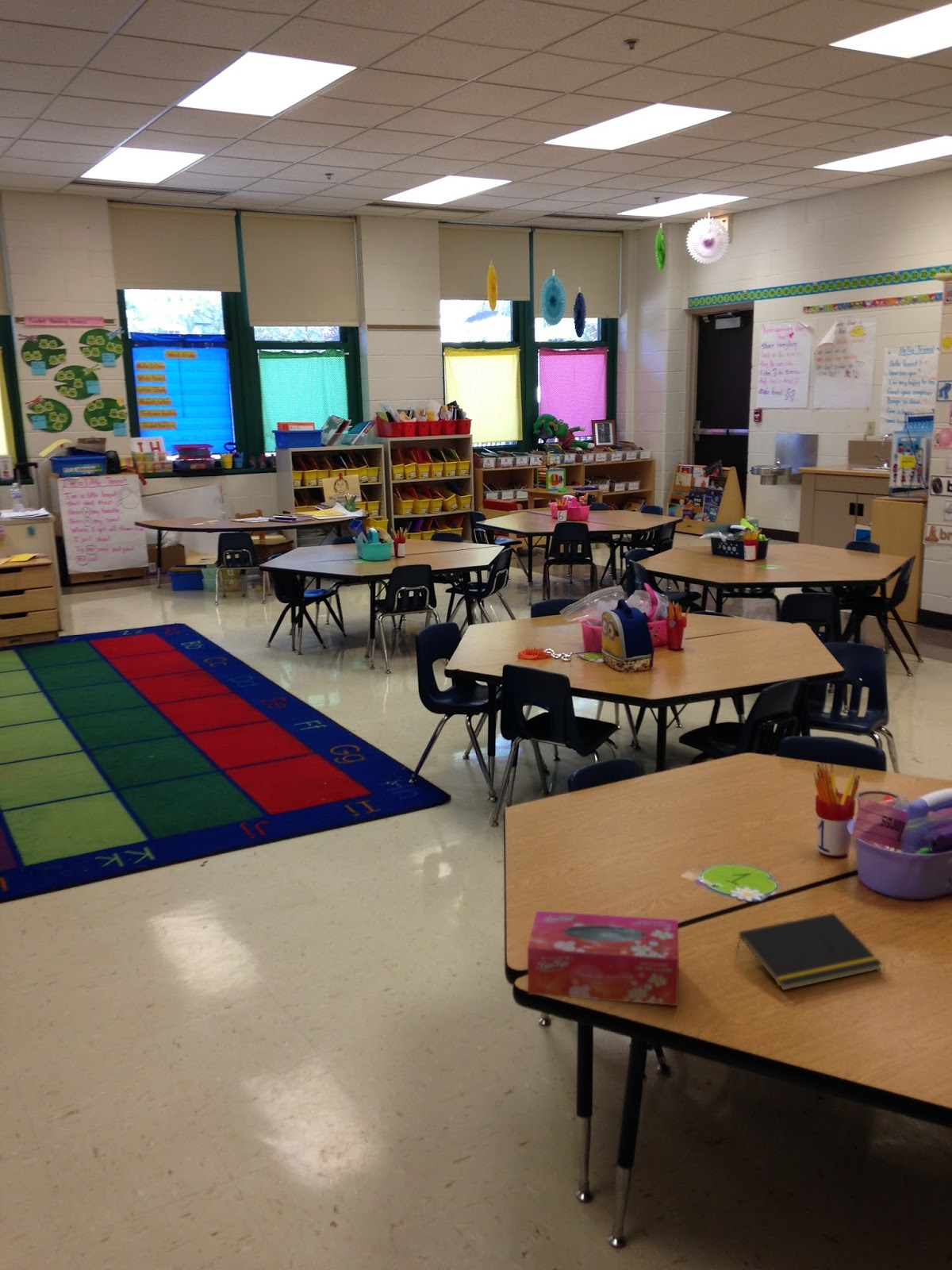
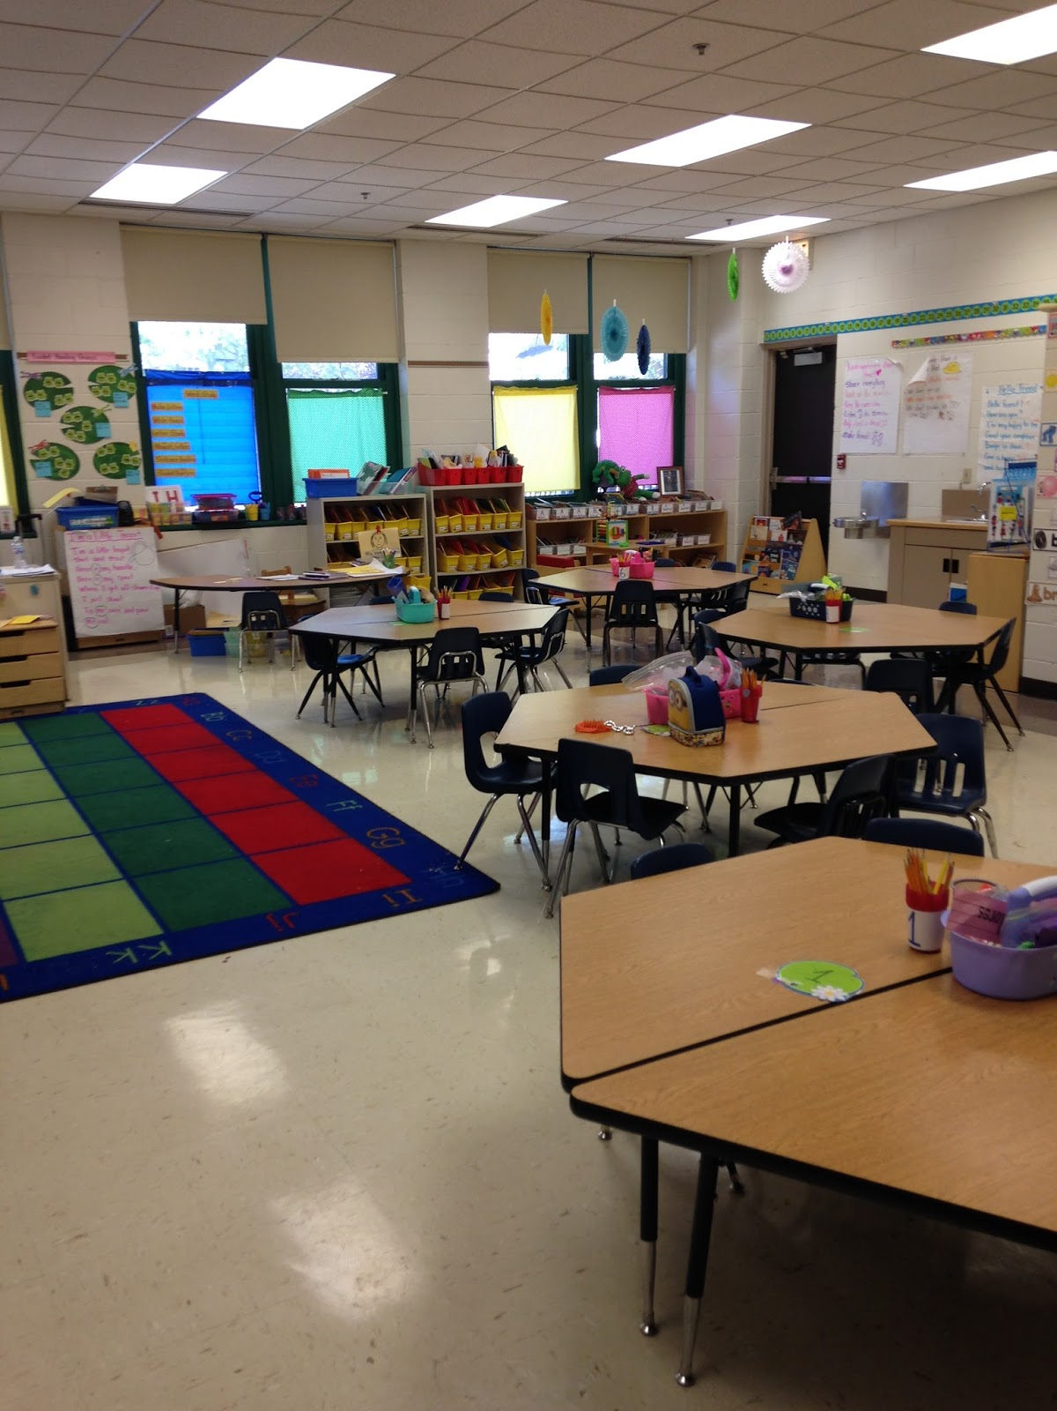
- tissue box [527,910,680,1006]
- notepad [735,912,883,991]
